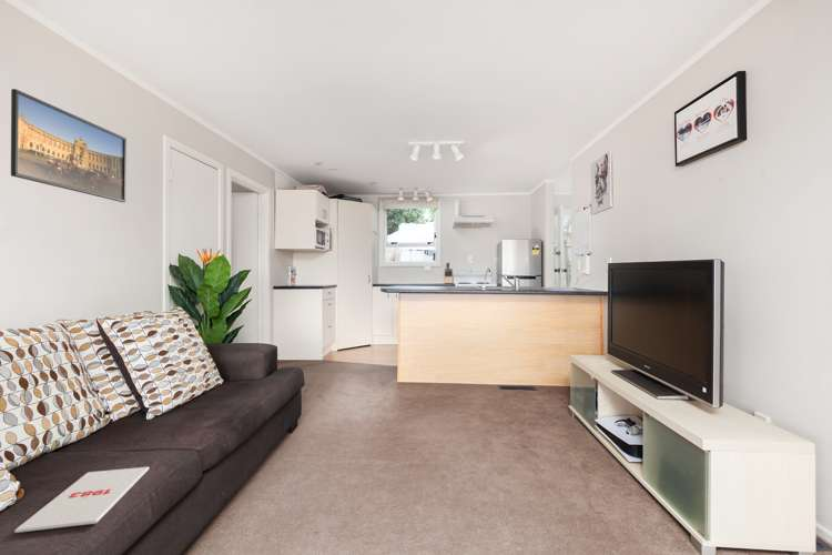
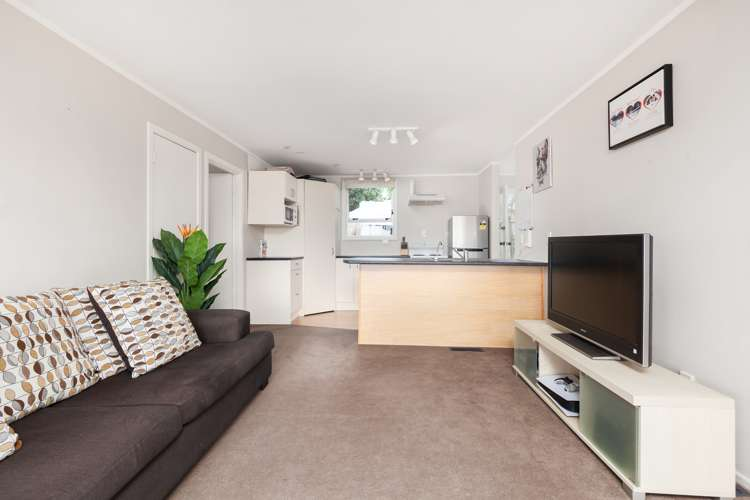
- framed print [10,88,128,203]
- magazine [13,466,151,534]
